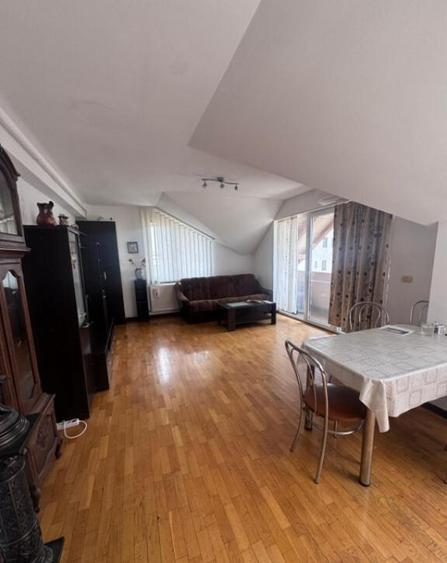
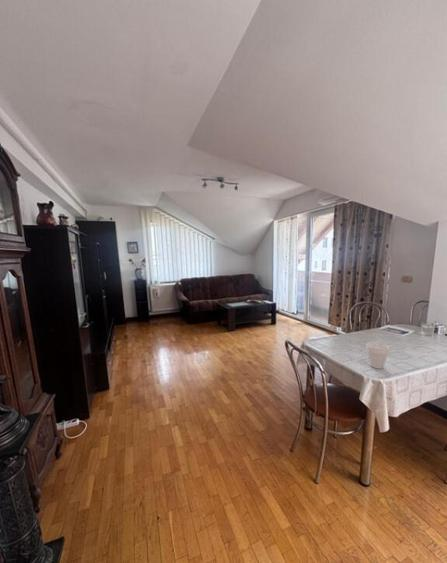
+ cup [365,341,390,370]
